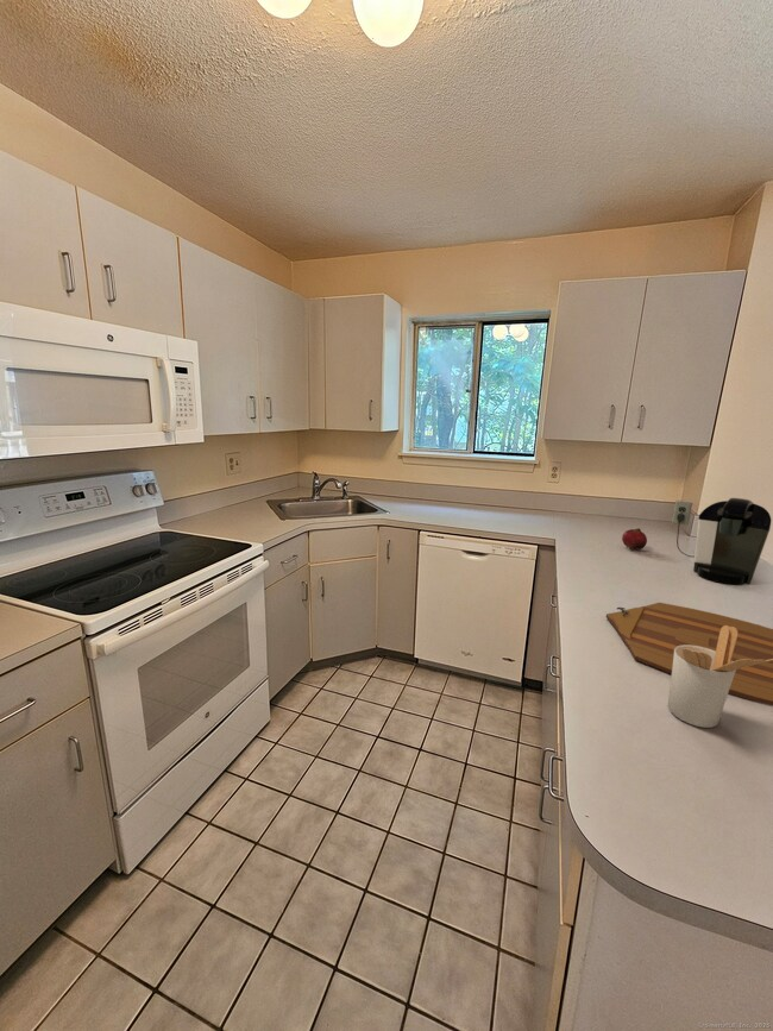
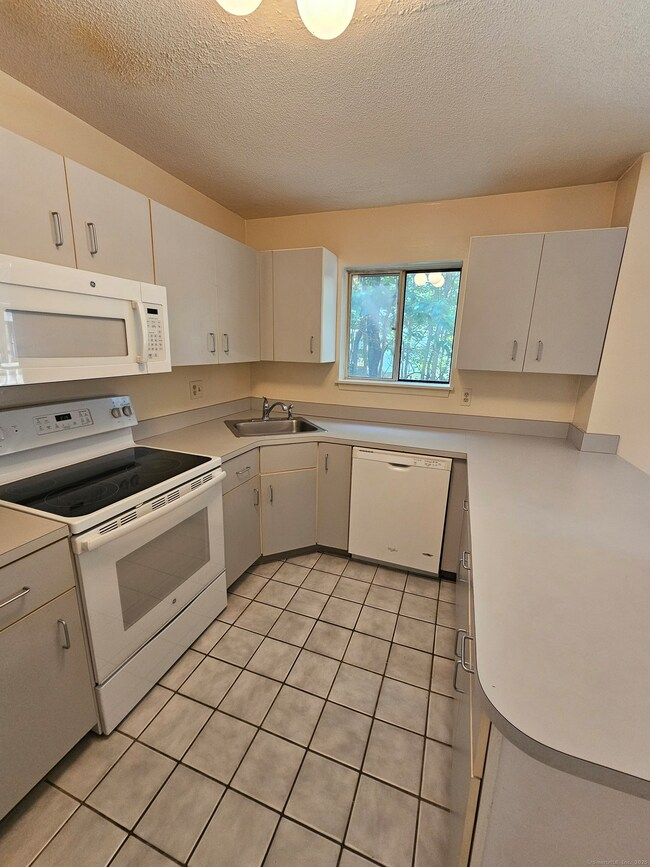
- cutting board [605,602,773,706]
- fruit [621,527,648,551]
- utensil holder [667,625,773,729]
- coffee maker [671,497,772,586]
